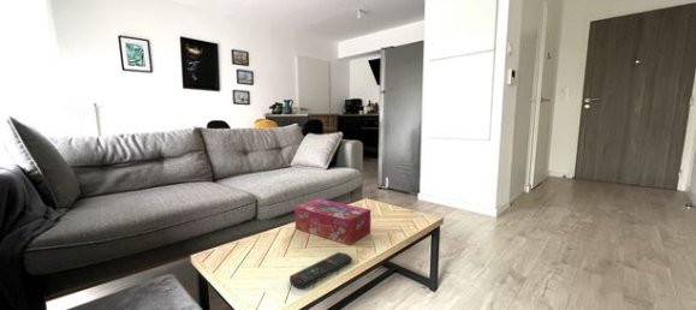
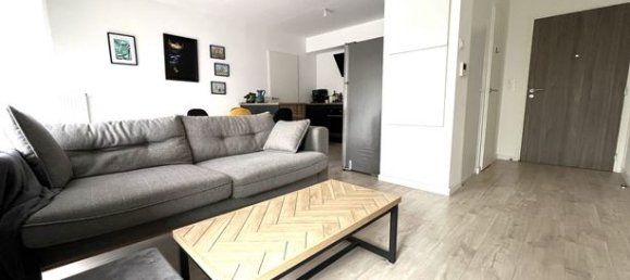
- remote control [288,251,353,290]
- tissue box [293,197,373,246]
